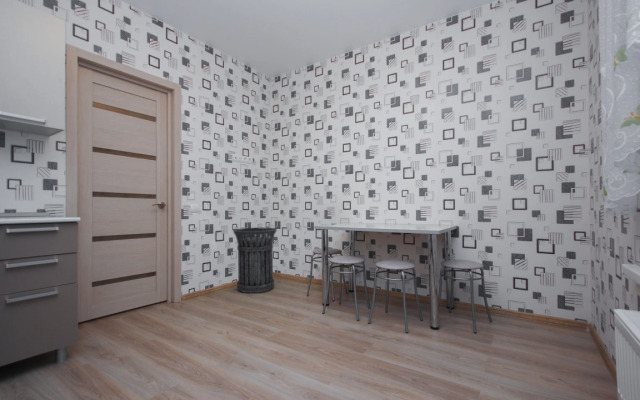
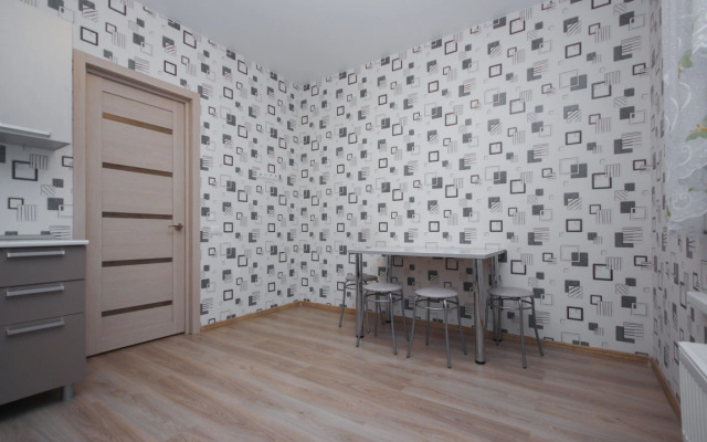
- trash can [232,227,278,294]
